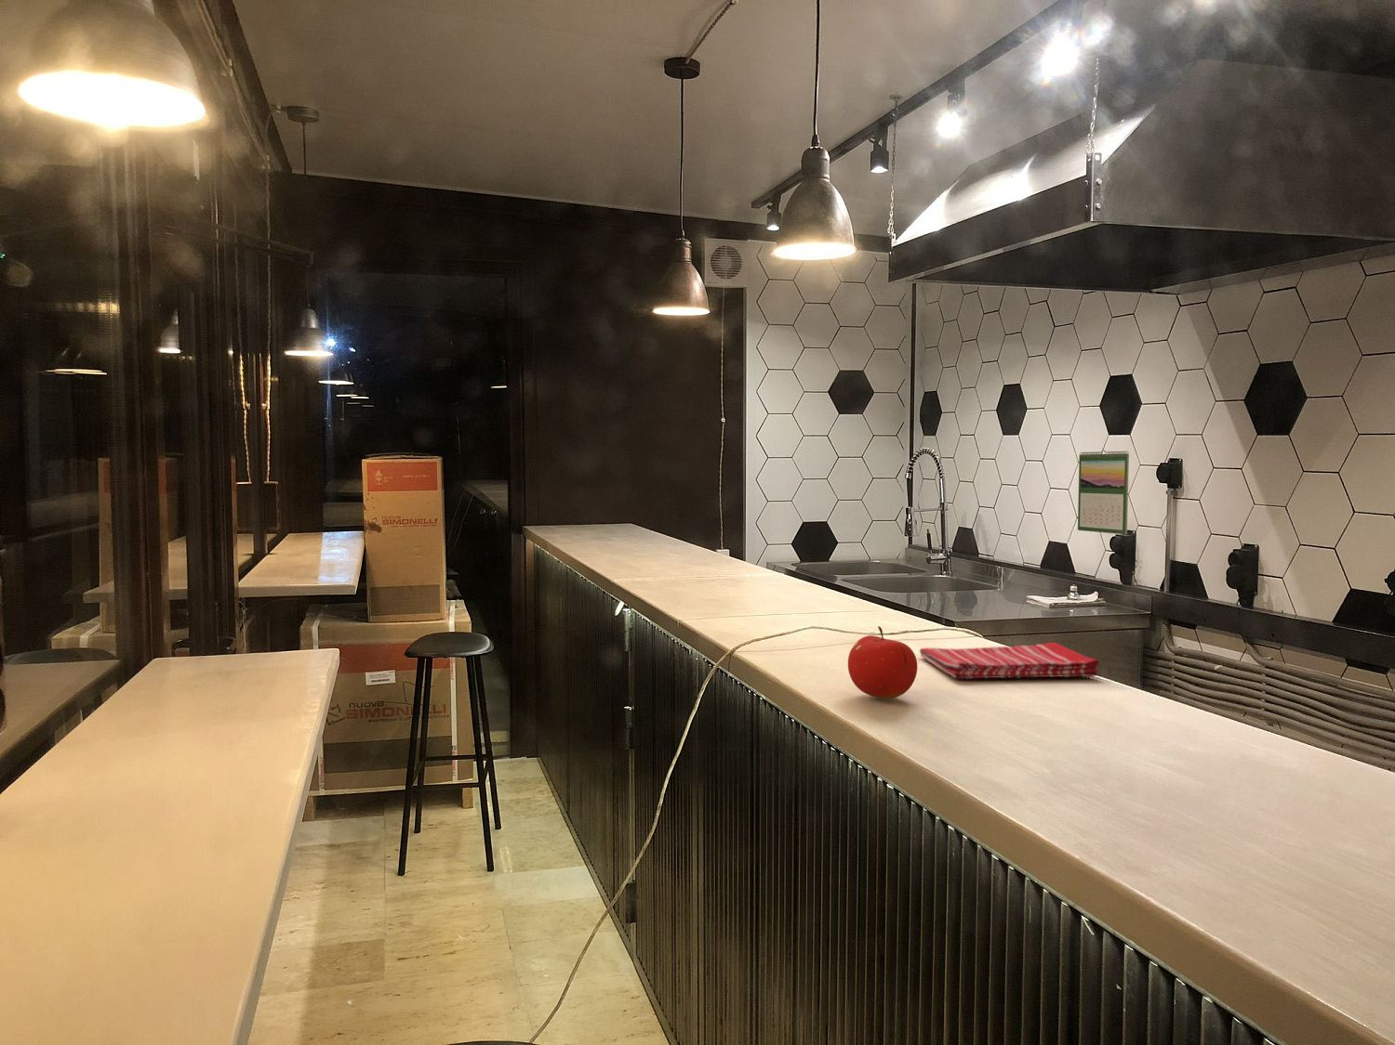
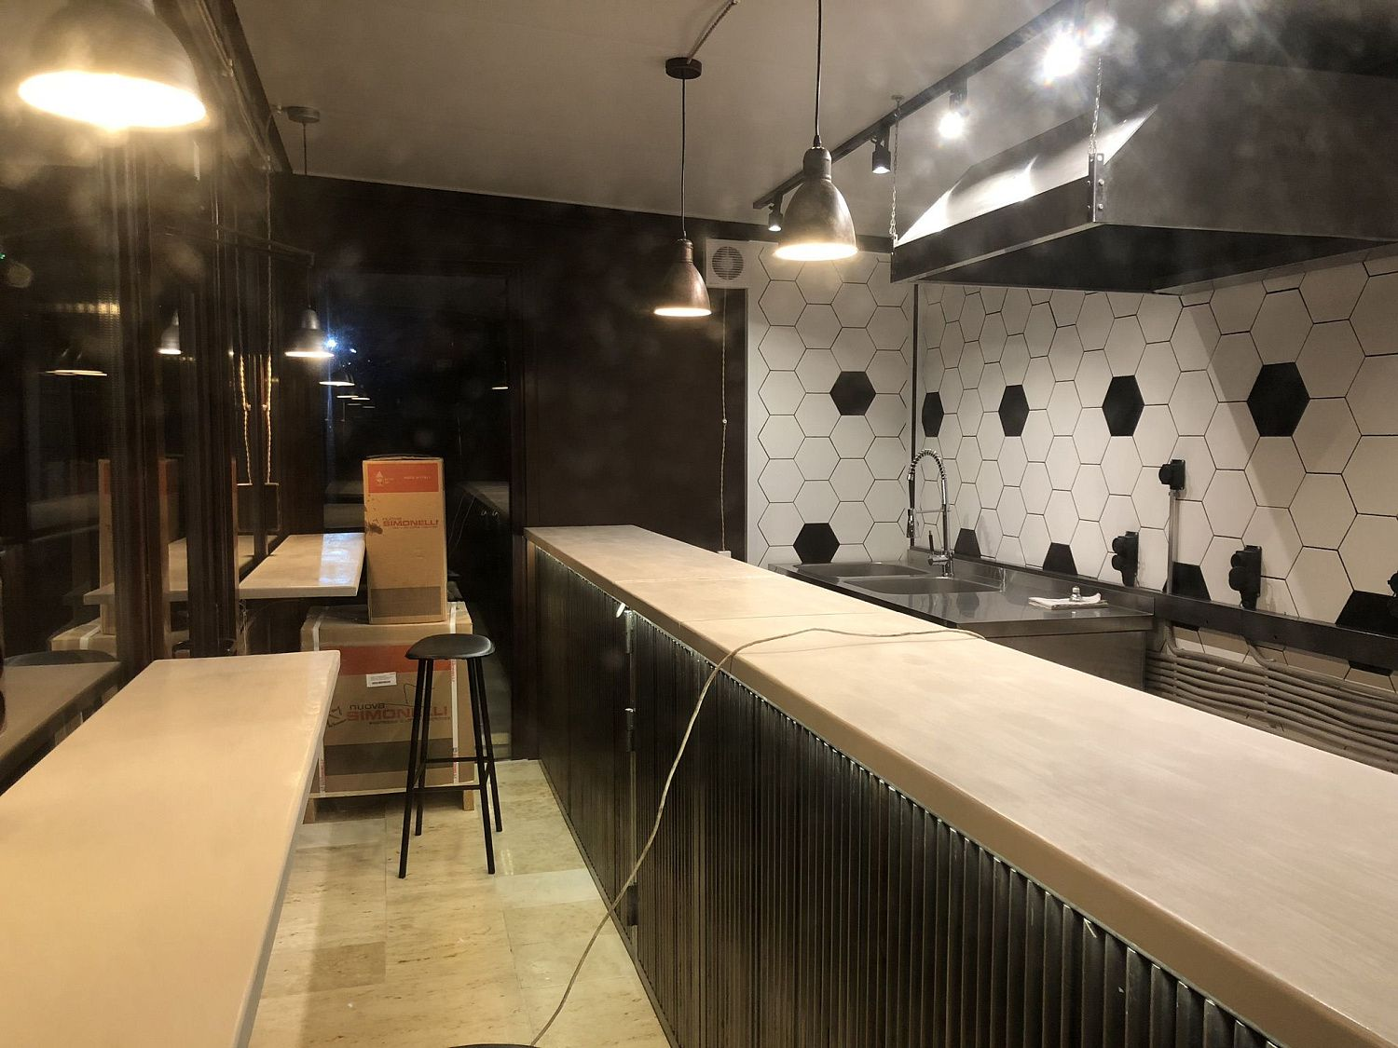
- calendar [1076,450,1130,535]
- dish towel [919,642,1101,679]
- fruit [847,626,918,699]
